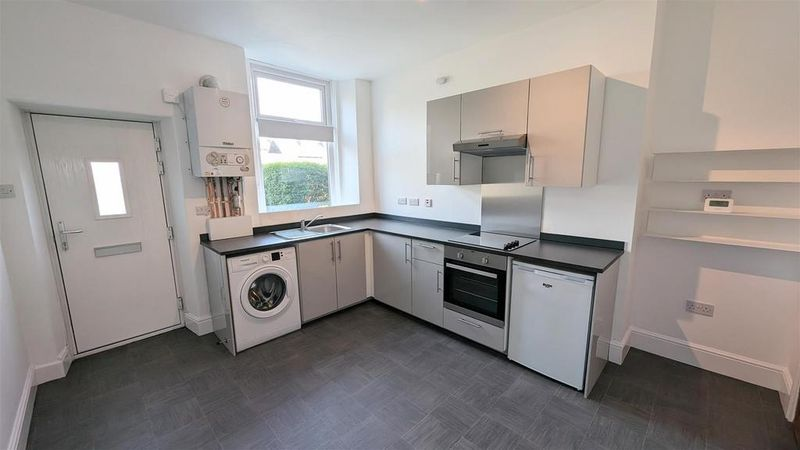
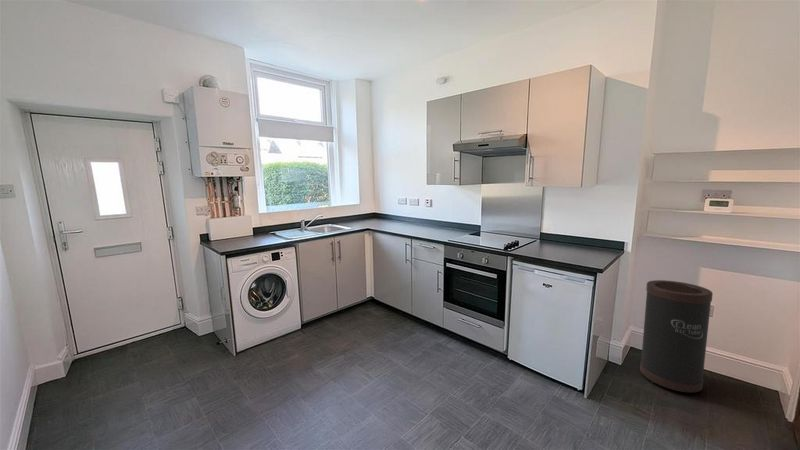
+ trash can [639,279,714,393]
